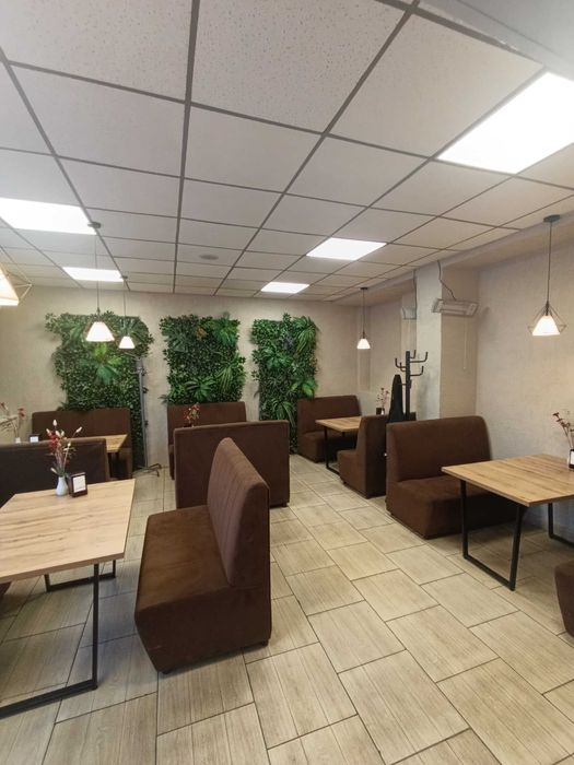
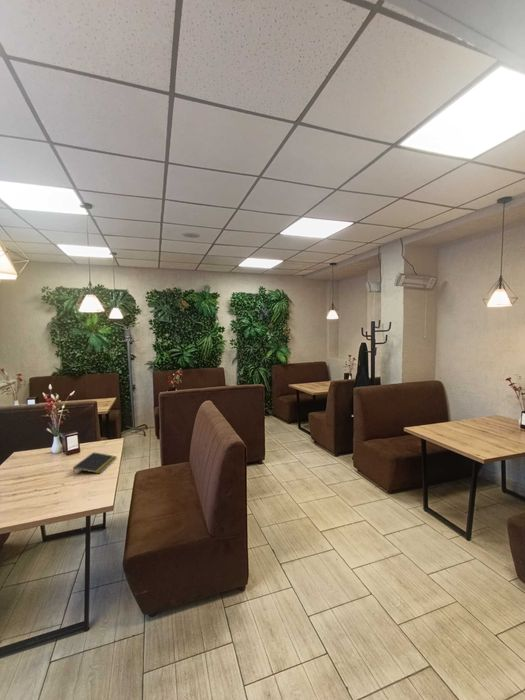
+ notepad [72,451,118,476]
